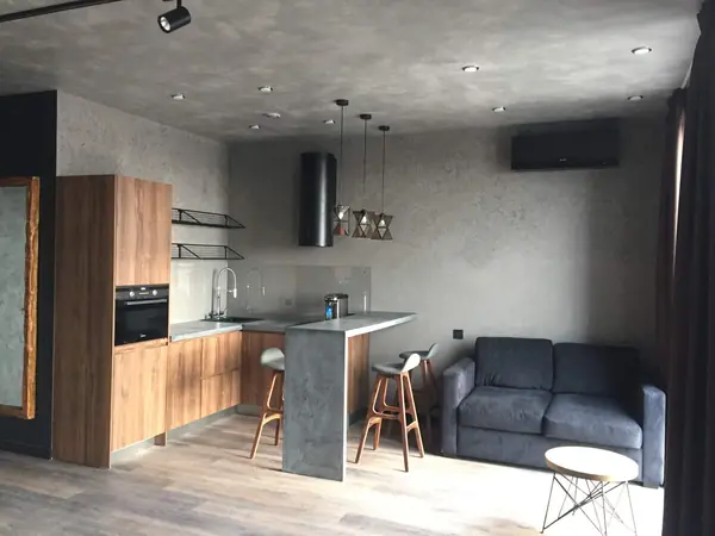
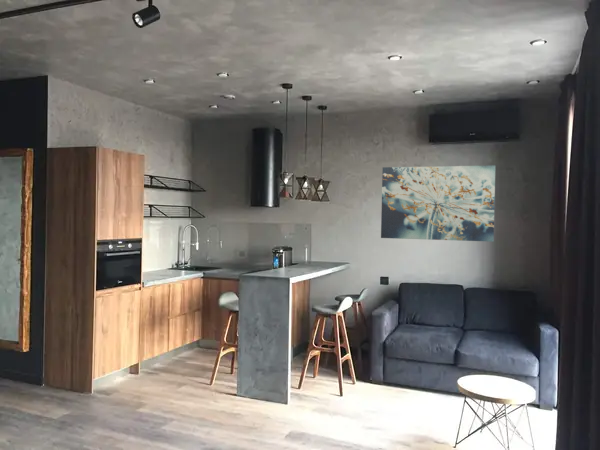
+ wall art [380,164,496,243]
